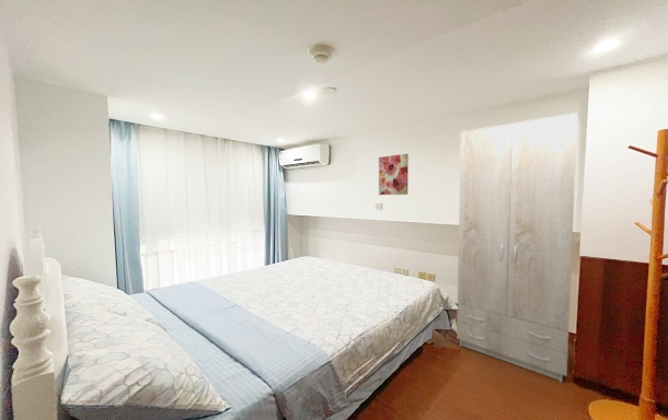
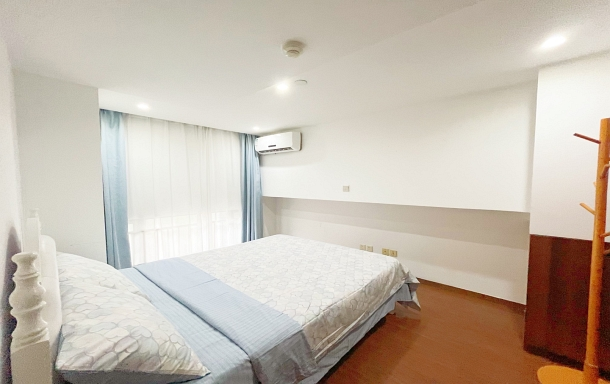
- wardrobe [456,112,579,383]
- wall art [378,153,410,196]
